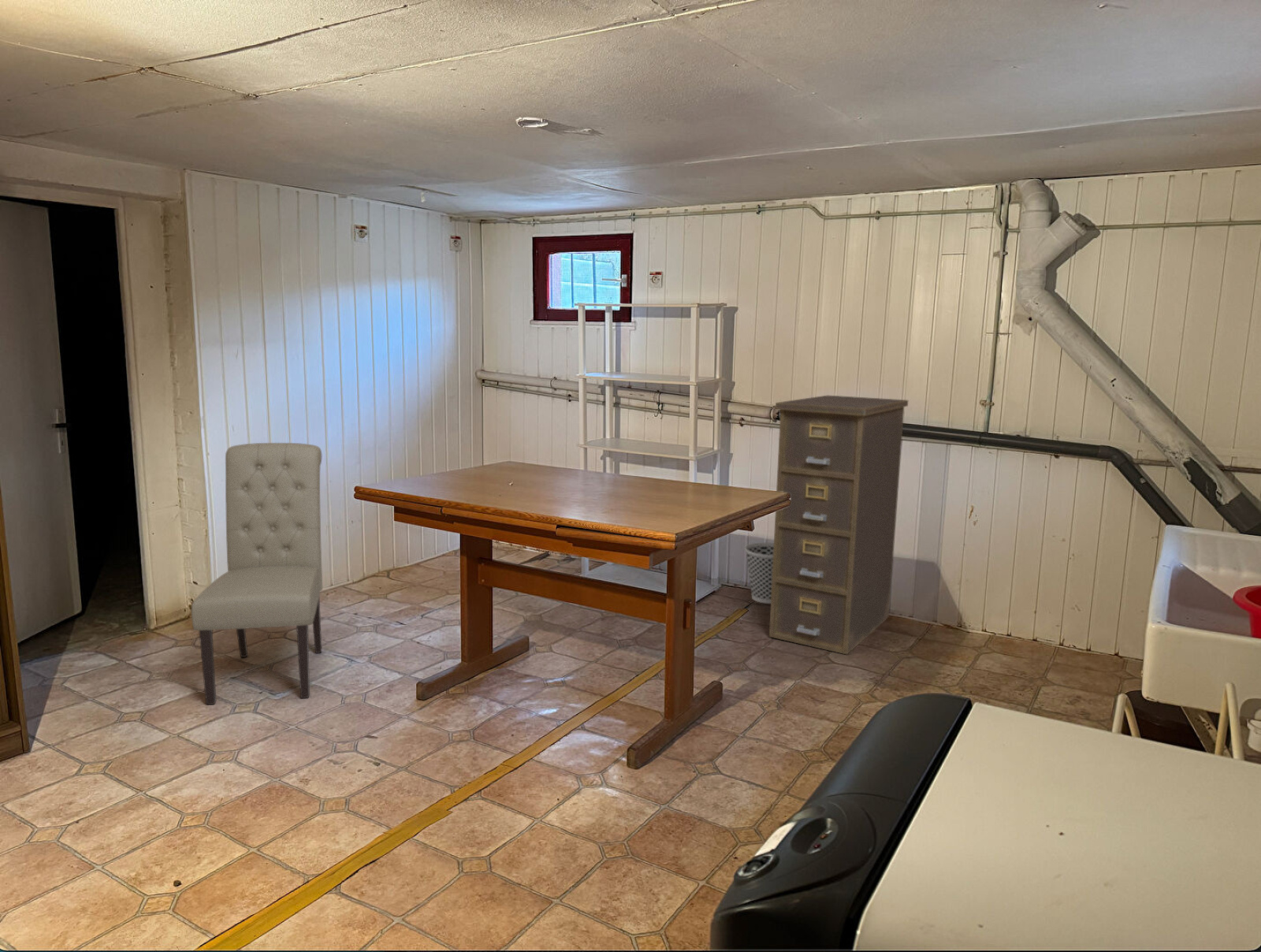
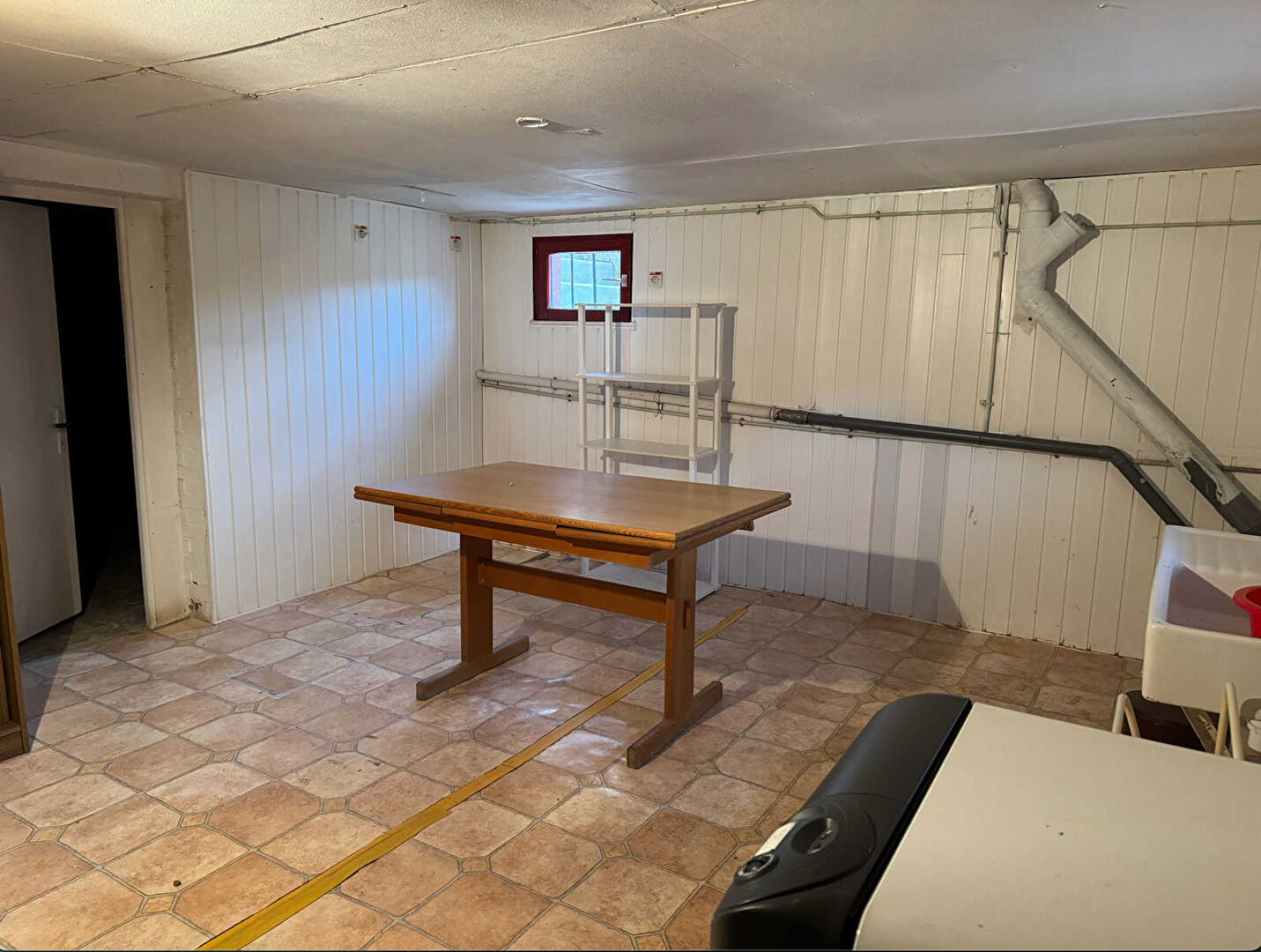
- filing cabinet [768,395,909,655]
- wastebasket [744,542,774,604]
- chair [191,442,323,705]
